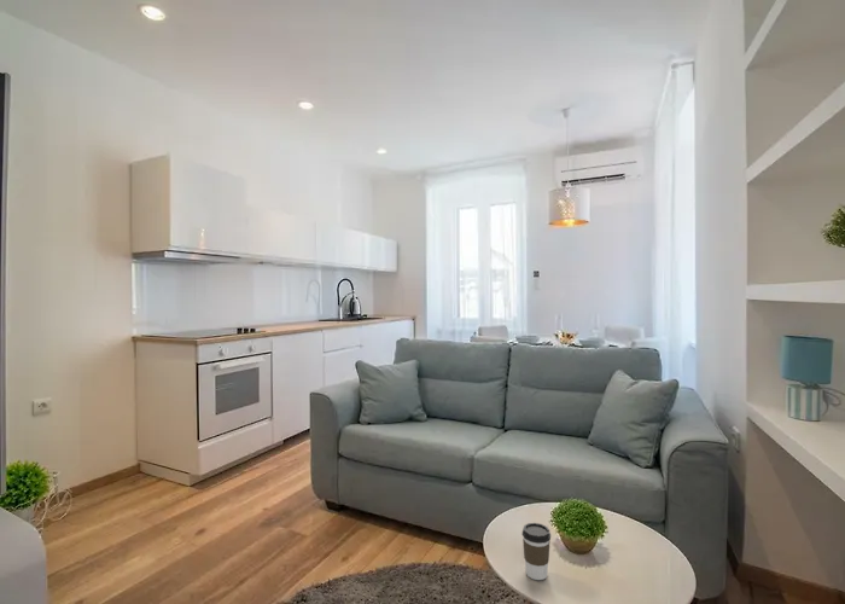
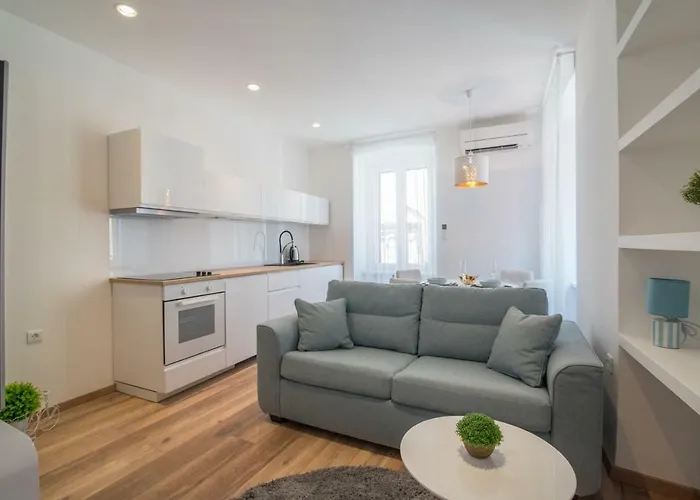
- coffee cup [521,522,552,581]
